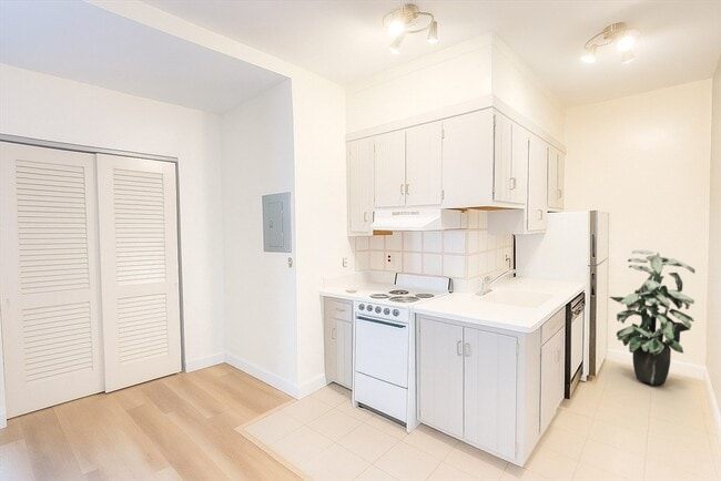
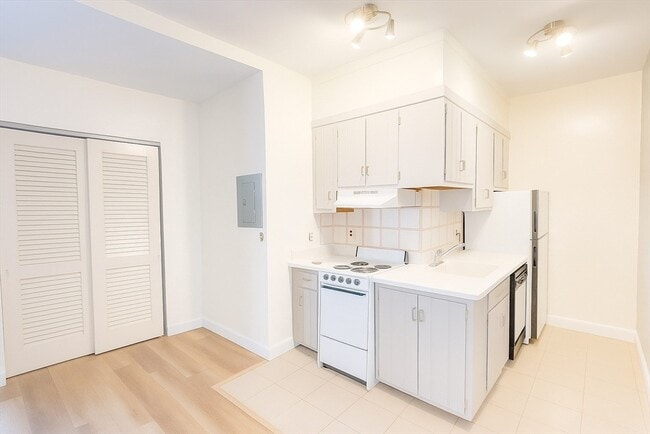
- indoor plant [608,249,695,386]
